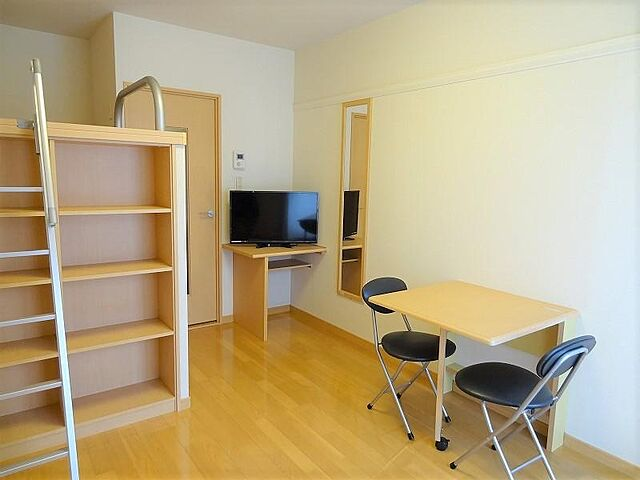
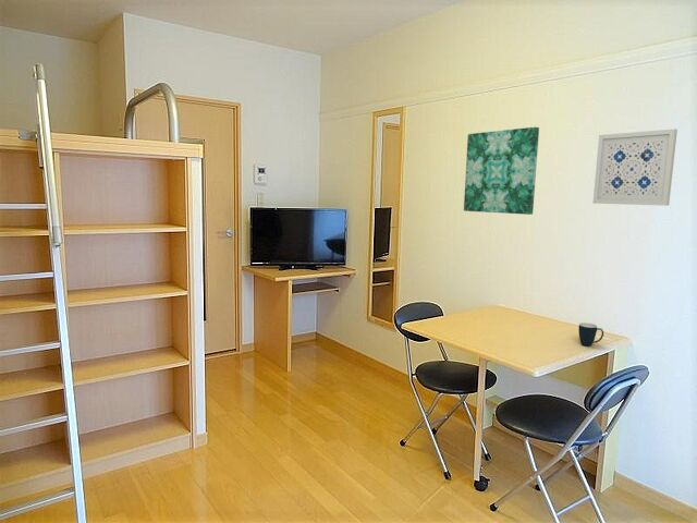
+ wall art [463,126,540,216]
+ wall art [592,127,678,207]
+ mug [577,321,604,346]
